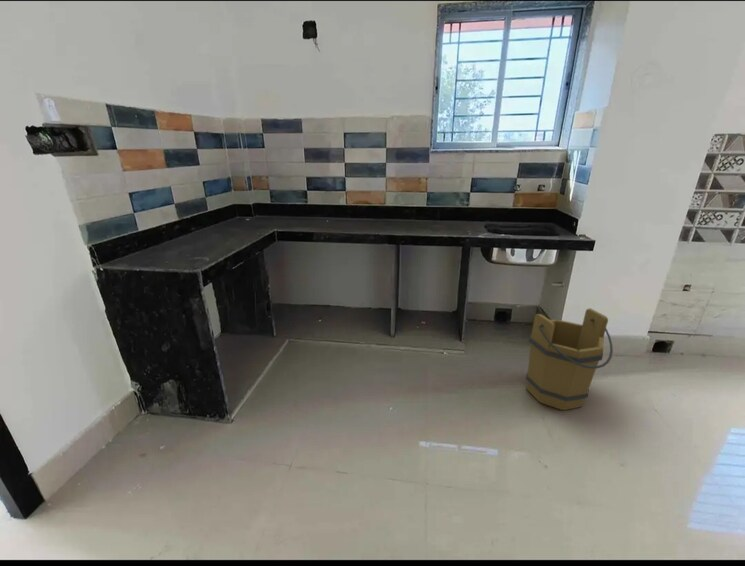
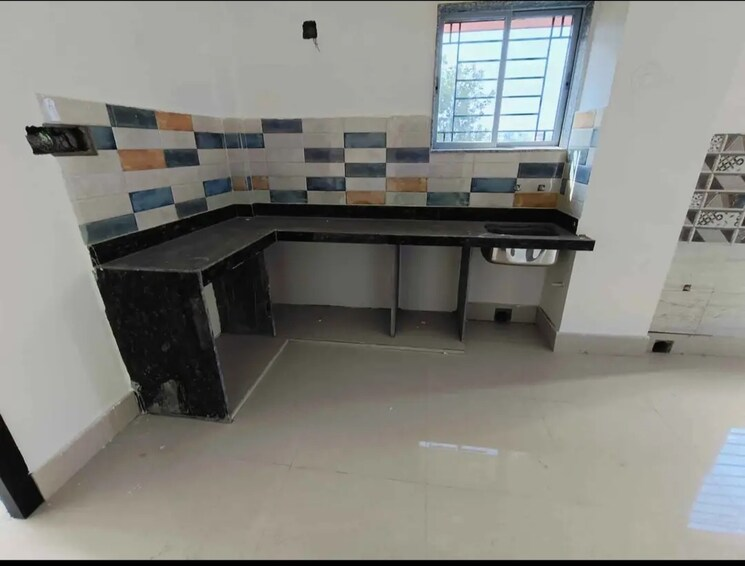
- bucket [525,307,614,411]
